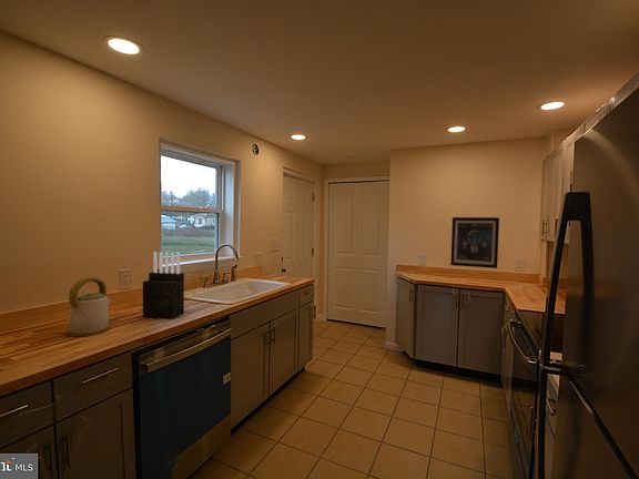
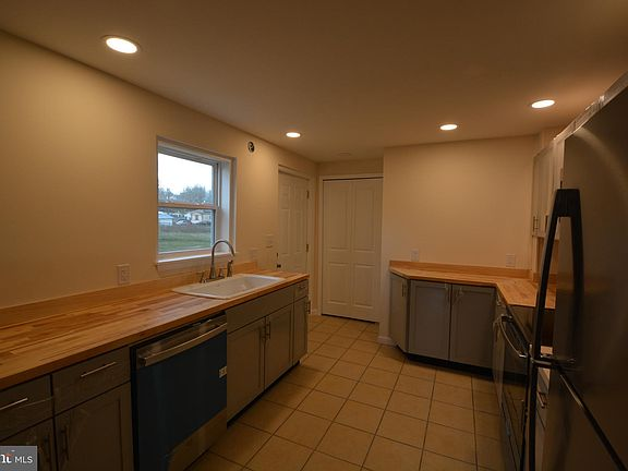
- wall art [449,216,500,269]
- knife block [142,251,185,320]
- kettle [65,276,113,337]
